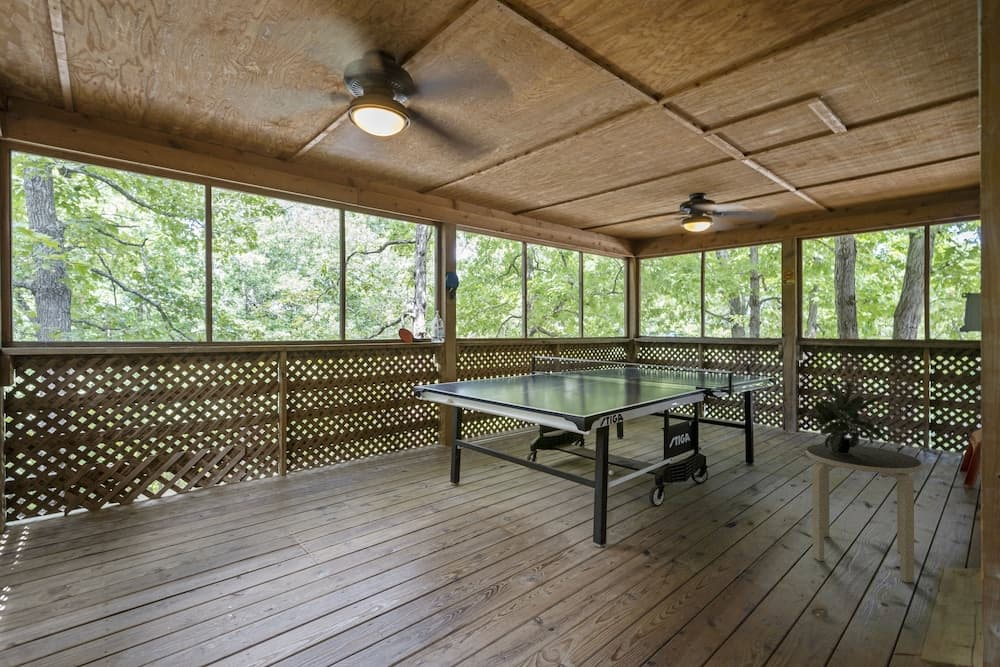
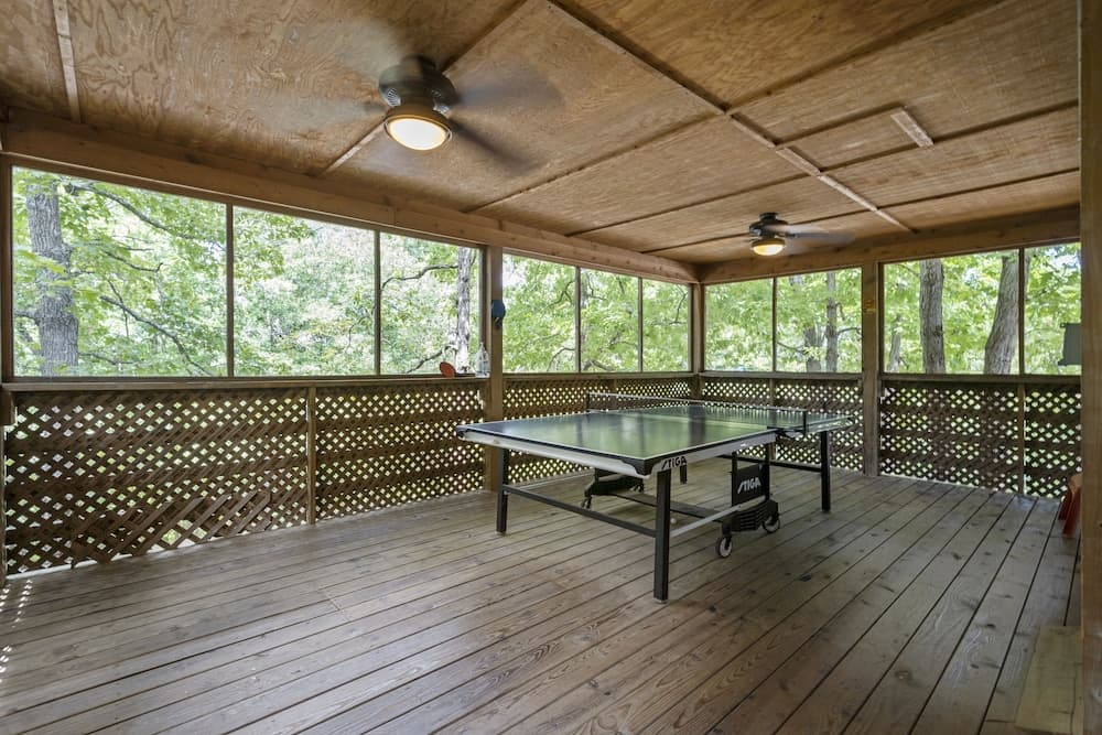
- side table [805,443,922,583]
- potted plant [805,377,884,455]
